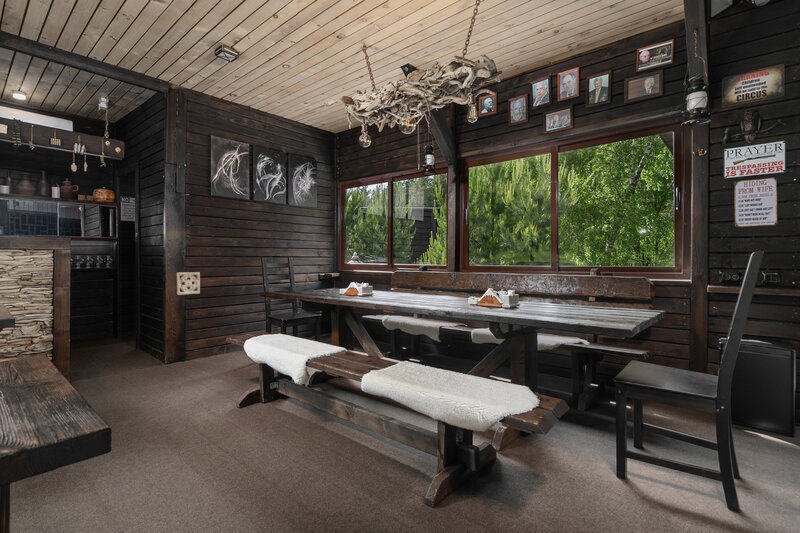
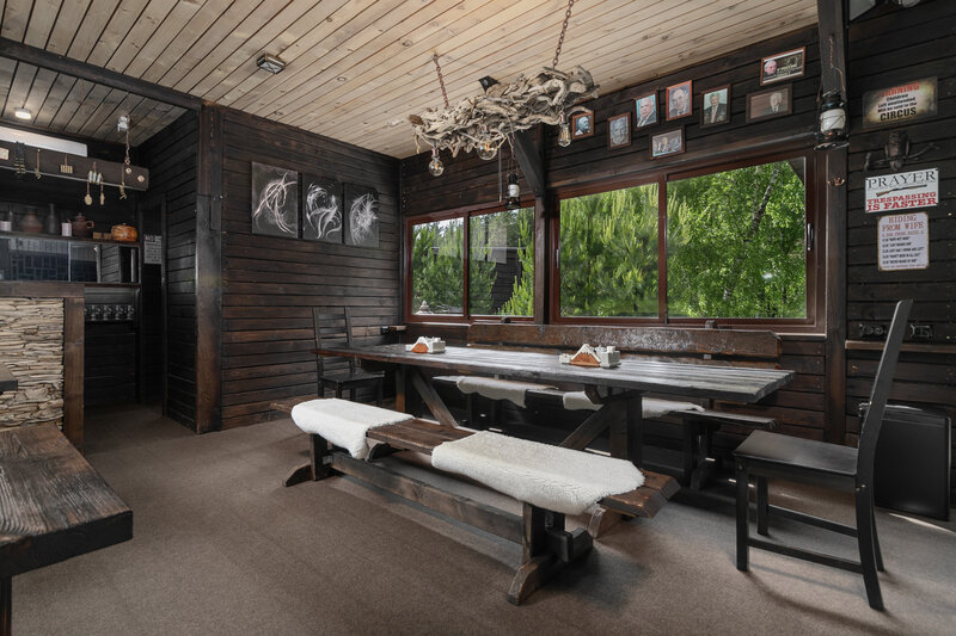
- wall ornament [175,271,201,296]
